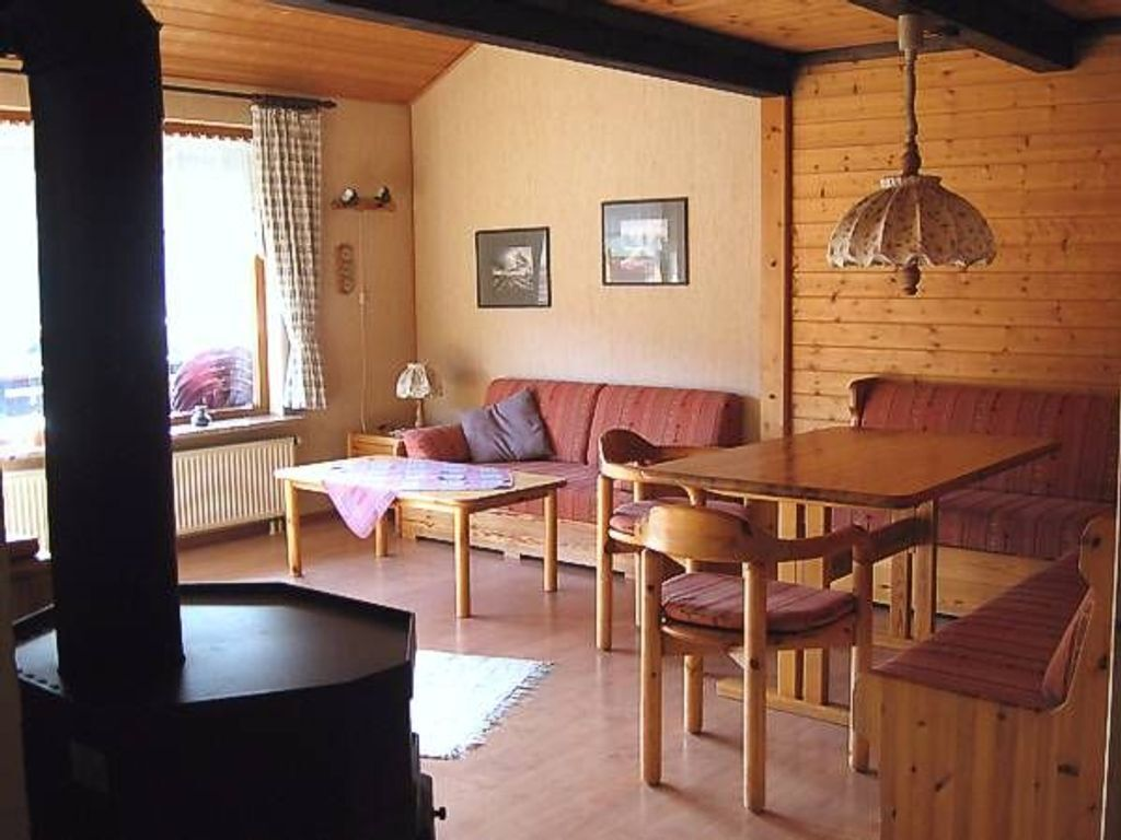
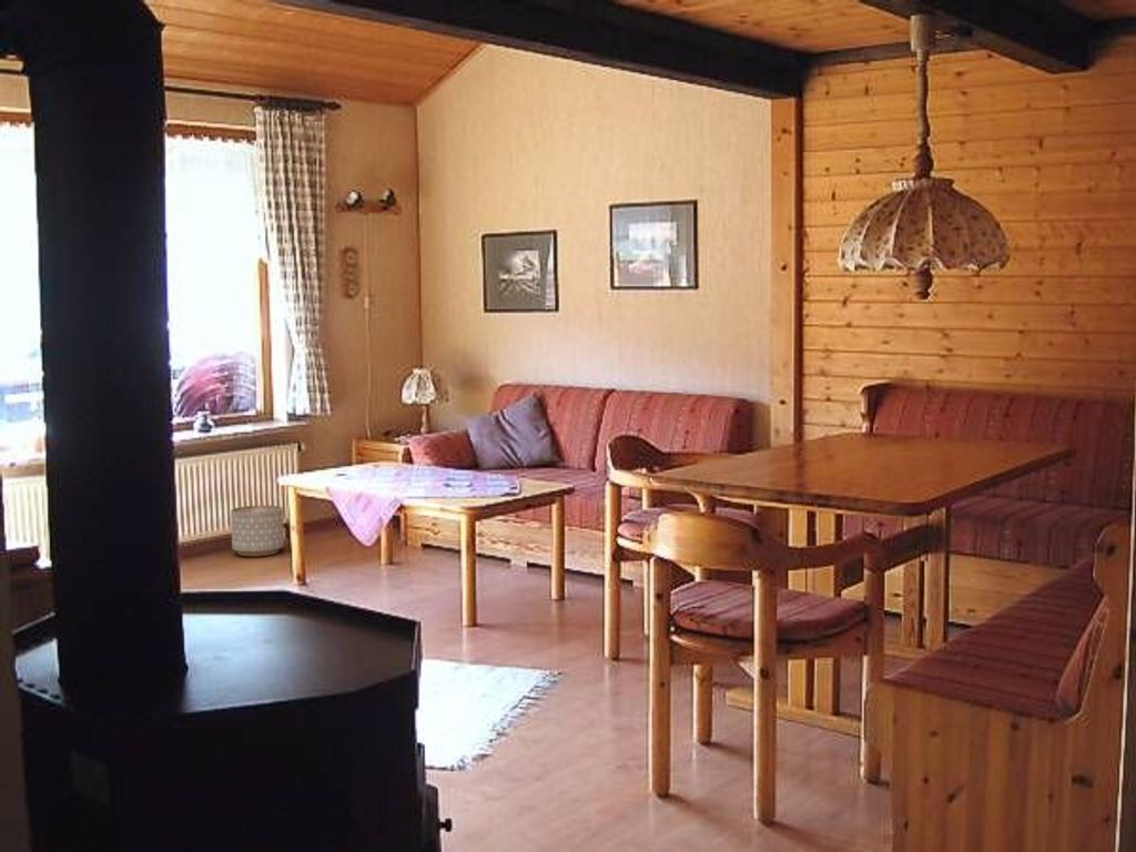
+ planter [230,505,285,557]
